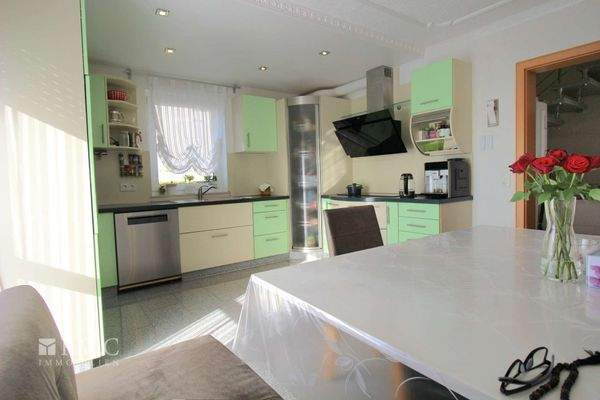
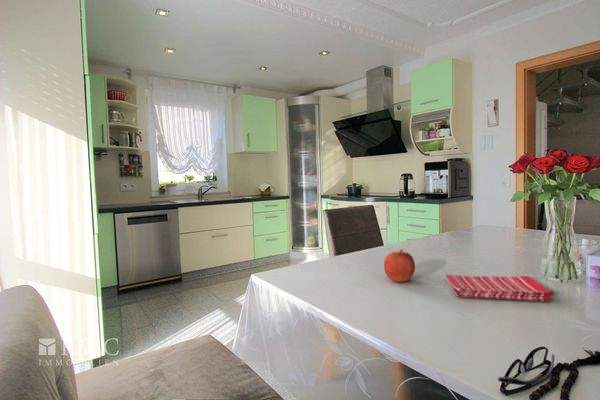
+ dish towel [444,274,555,302]
+ apple [383,249,416,283]
